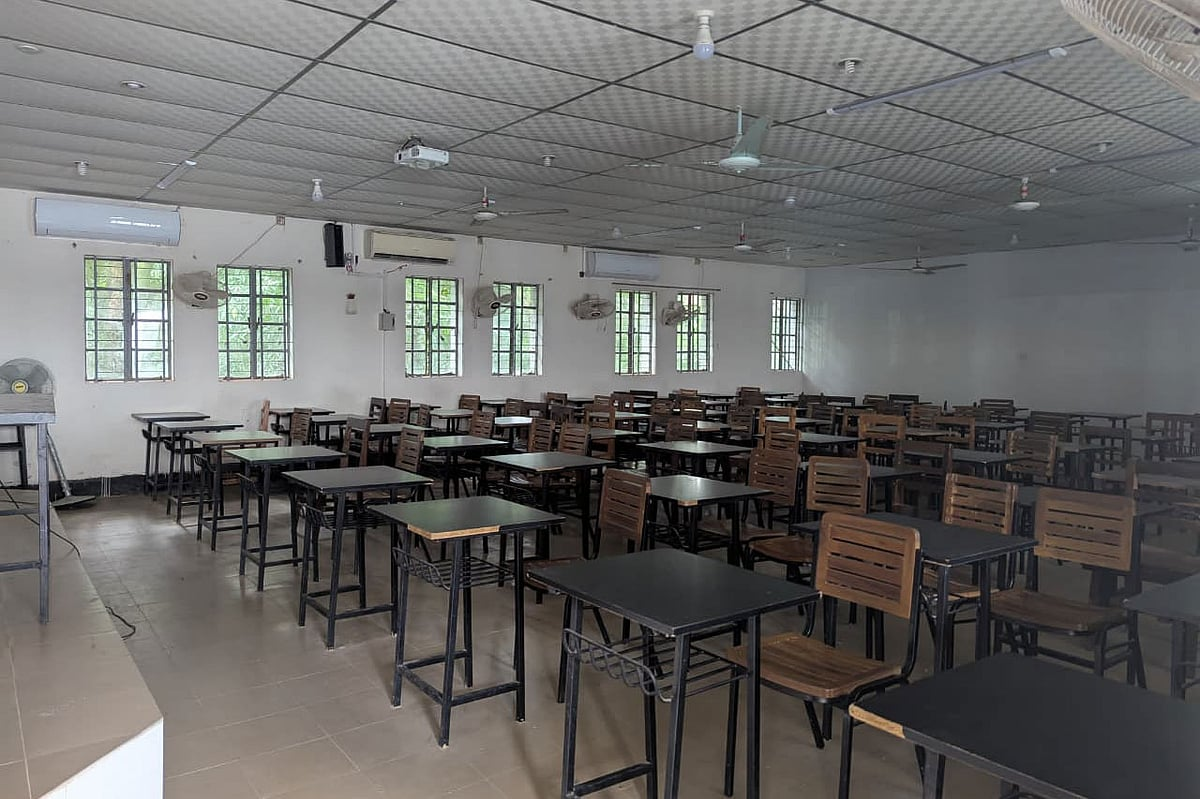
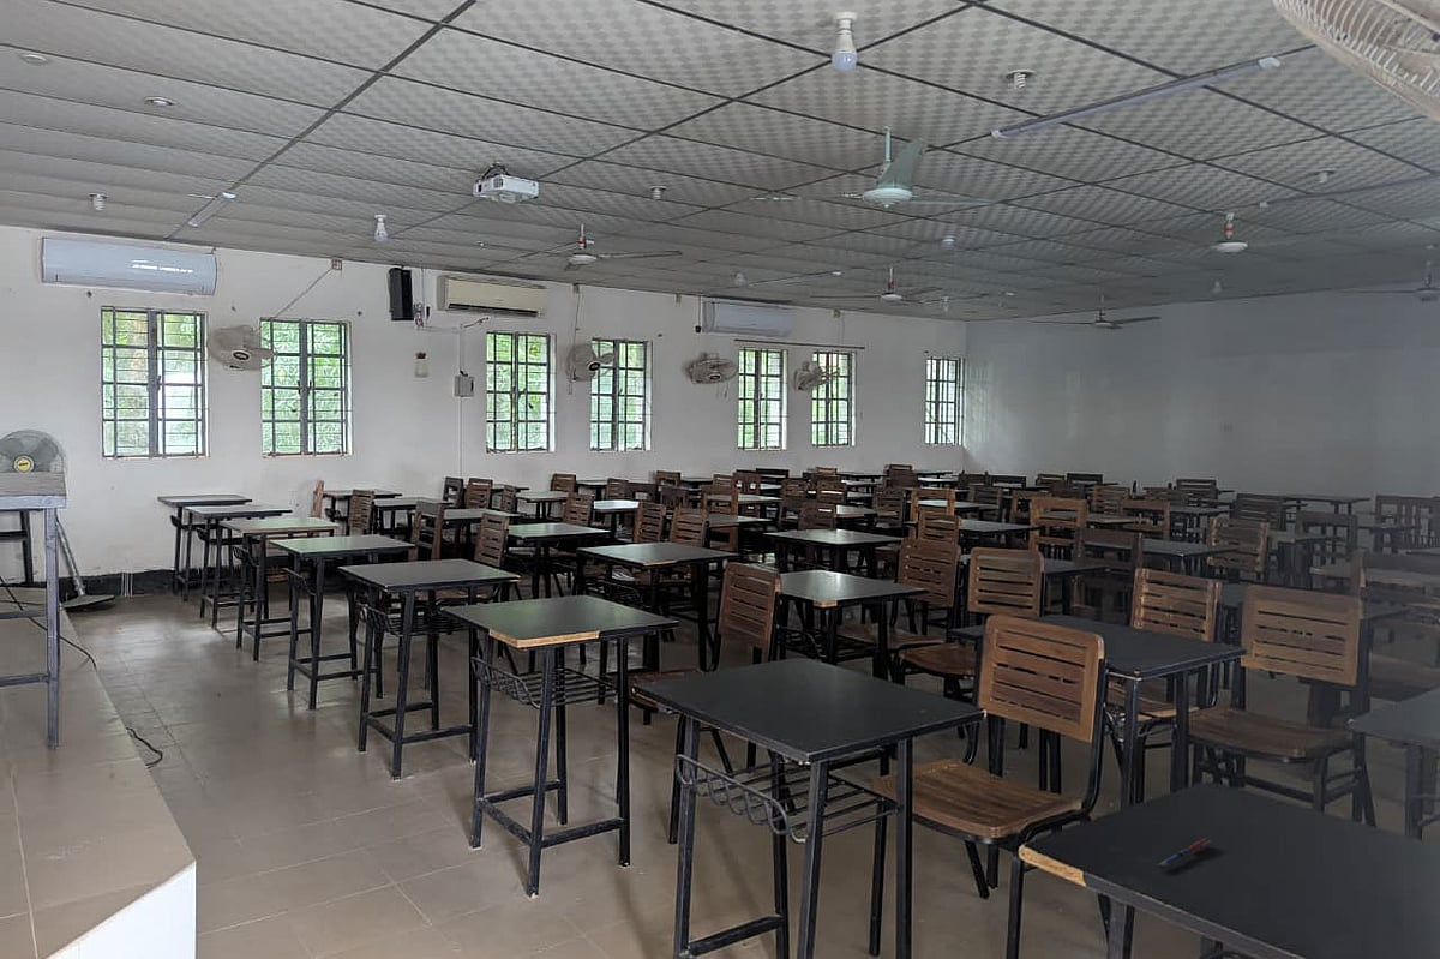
+ pen [1158,838,1212,869]
